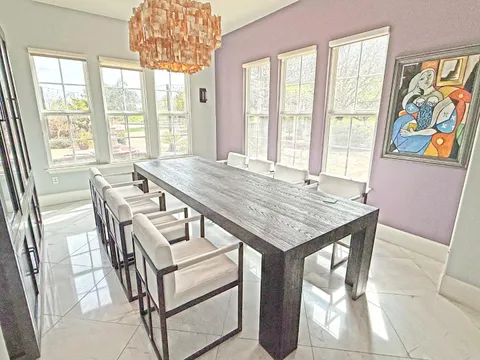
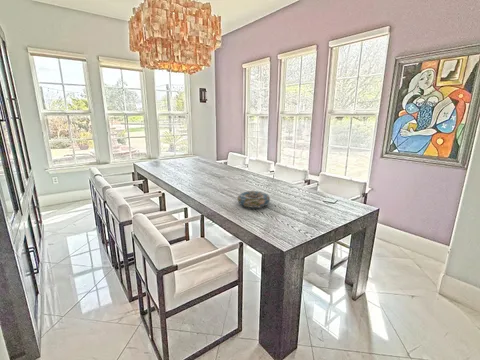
+ decorative bowl [236,190,271,209]
